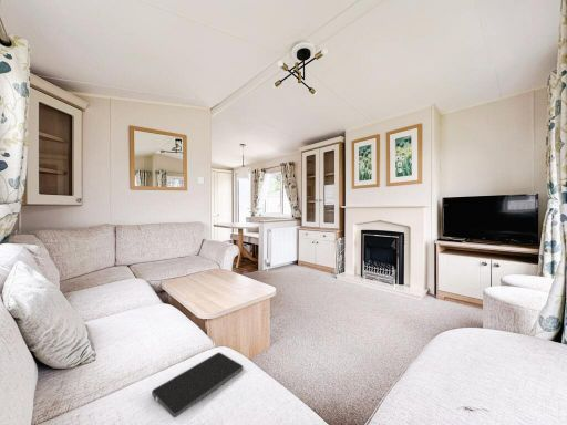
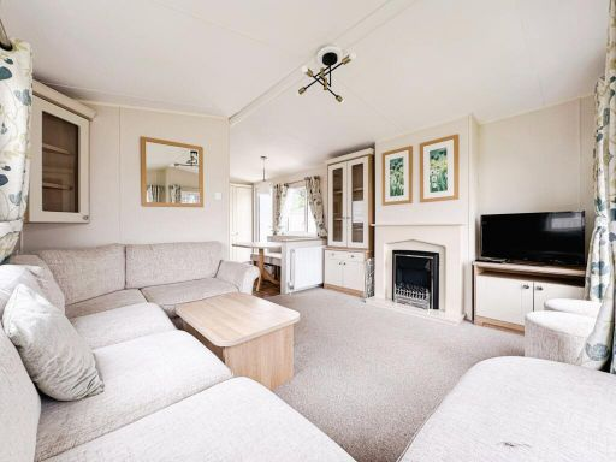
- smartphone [151,352,244,418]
